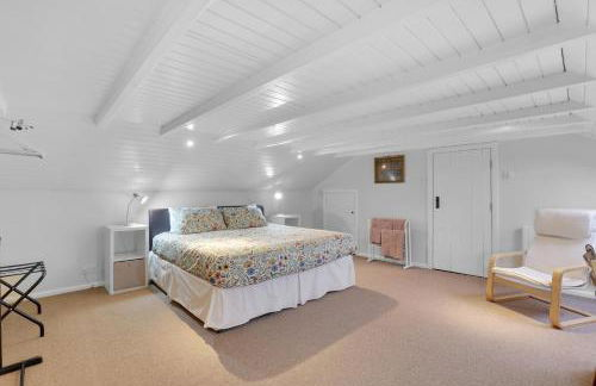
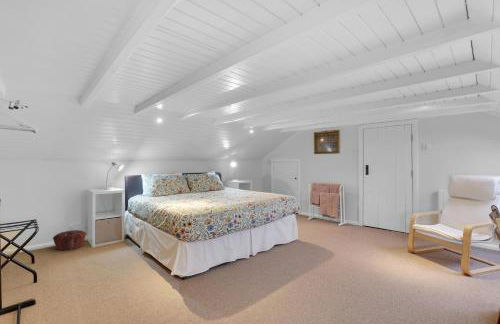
+ woven basket [52,229,87,251]
